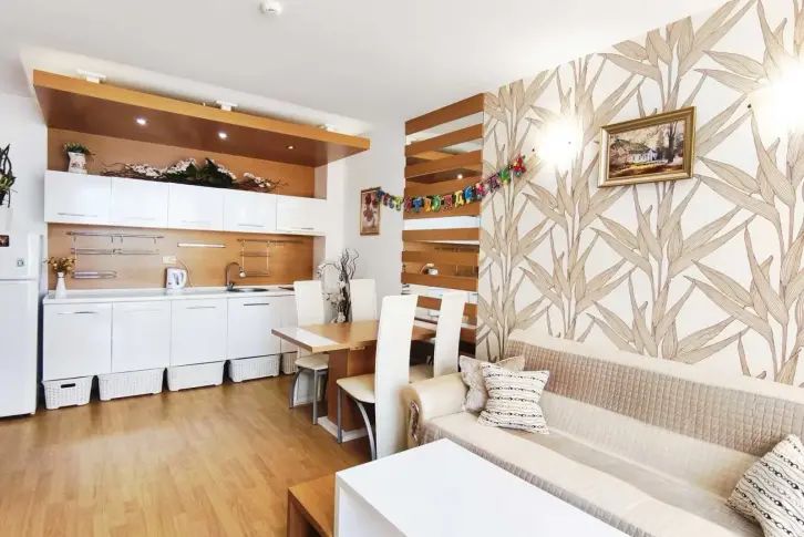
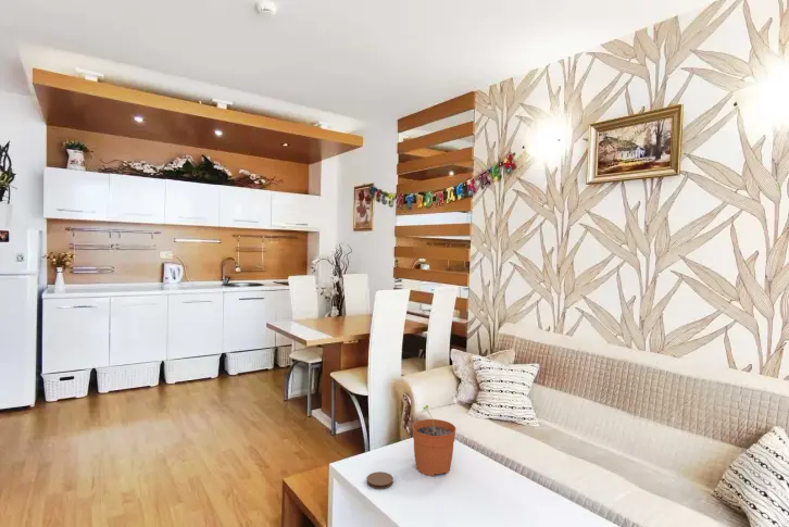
+ coaster [366,470,394,490]
+ plant pot [411,404,458,477]
